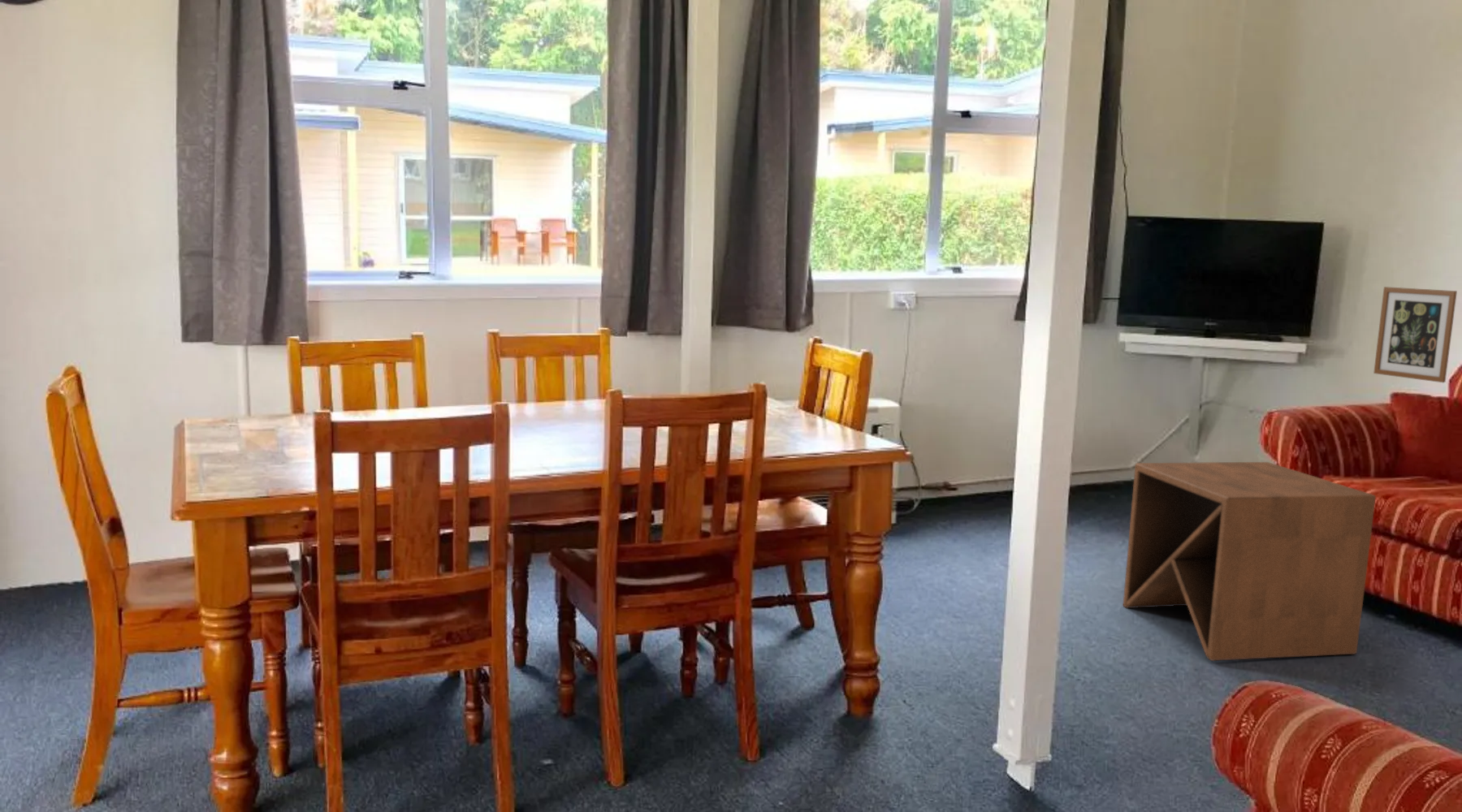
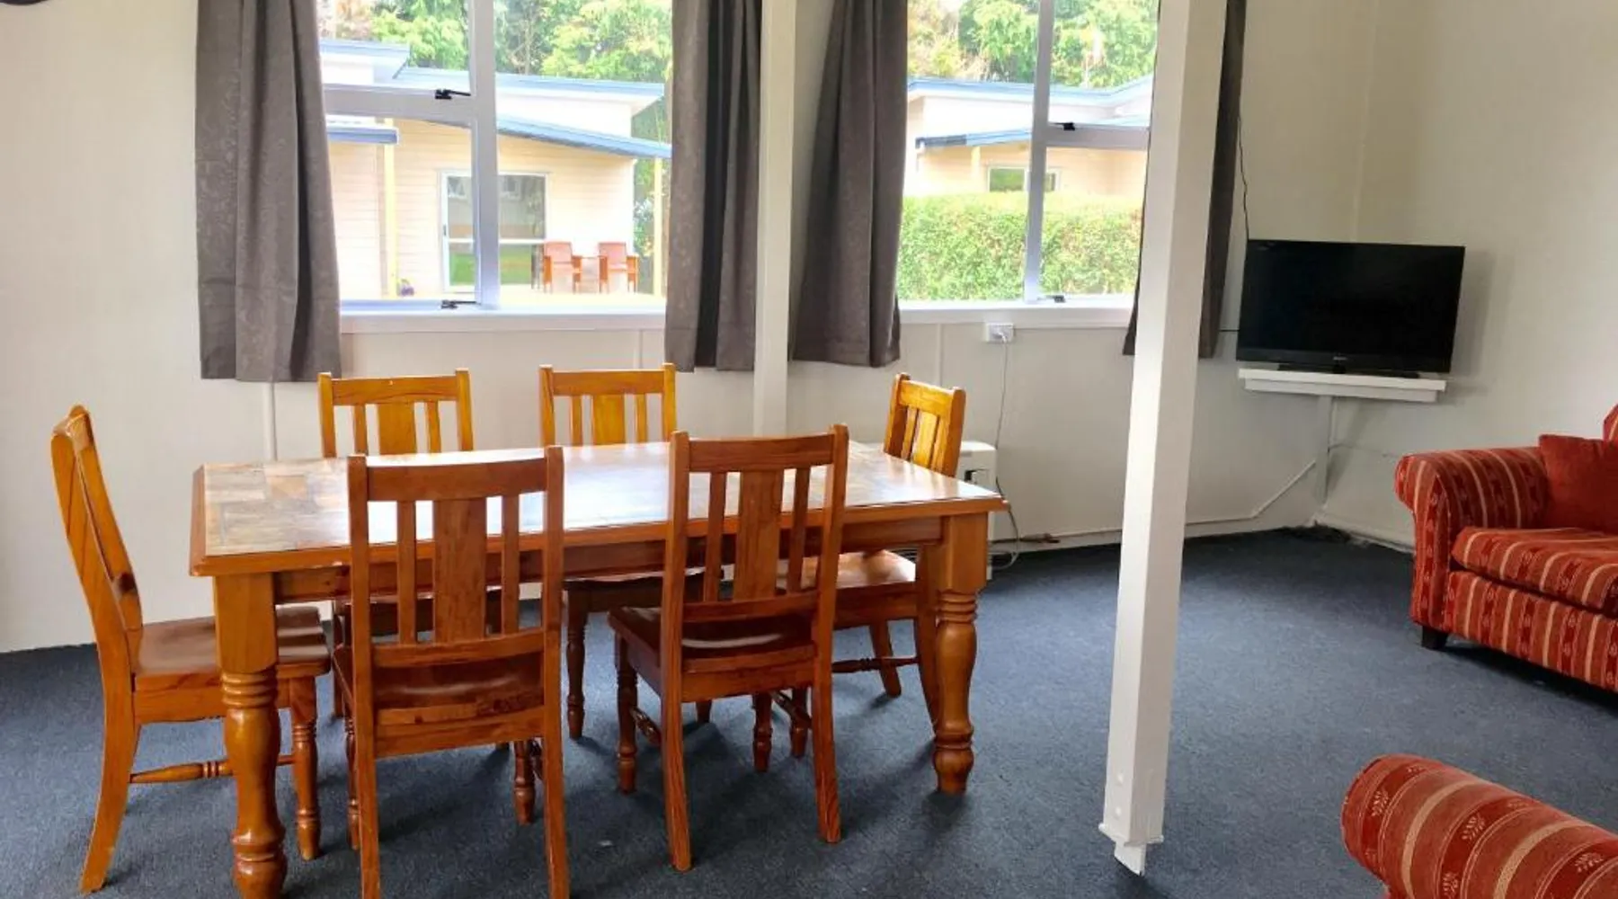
- wall art [1373,286,1458,383]
- side table [1122,461,1377,662]
